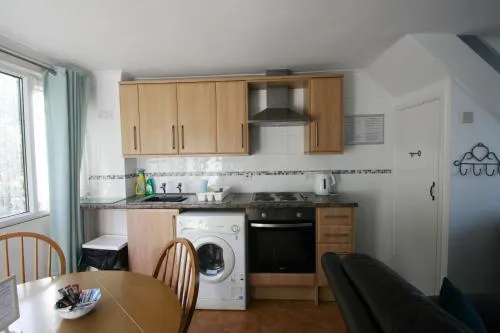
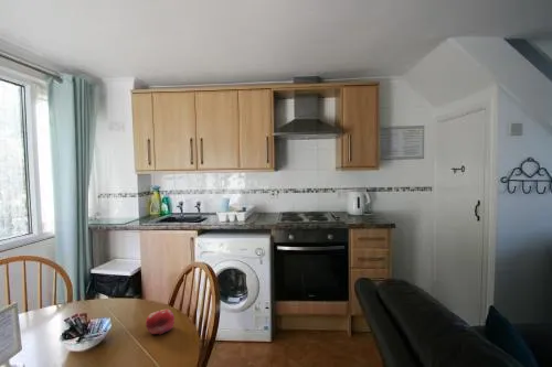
+ fruit [145,307,176,336]
